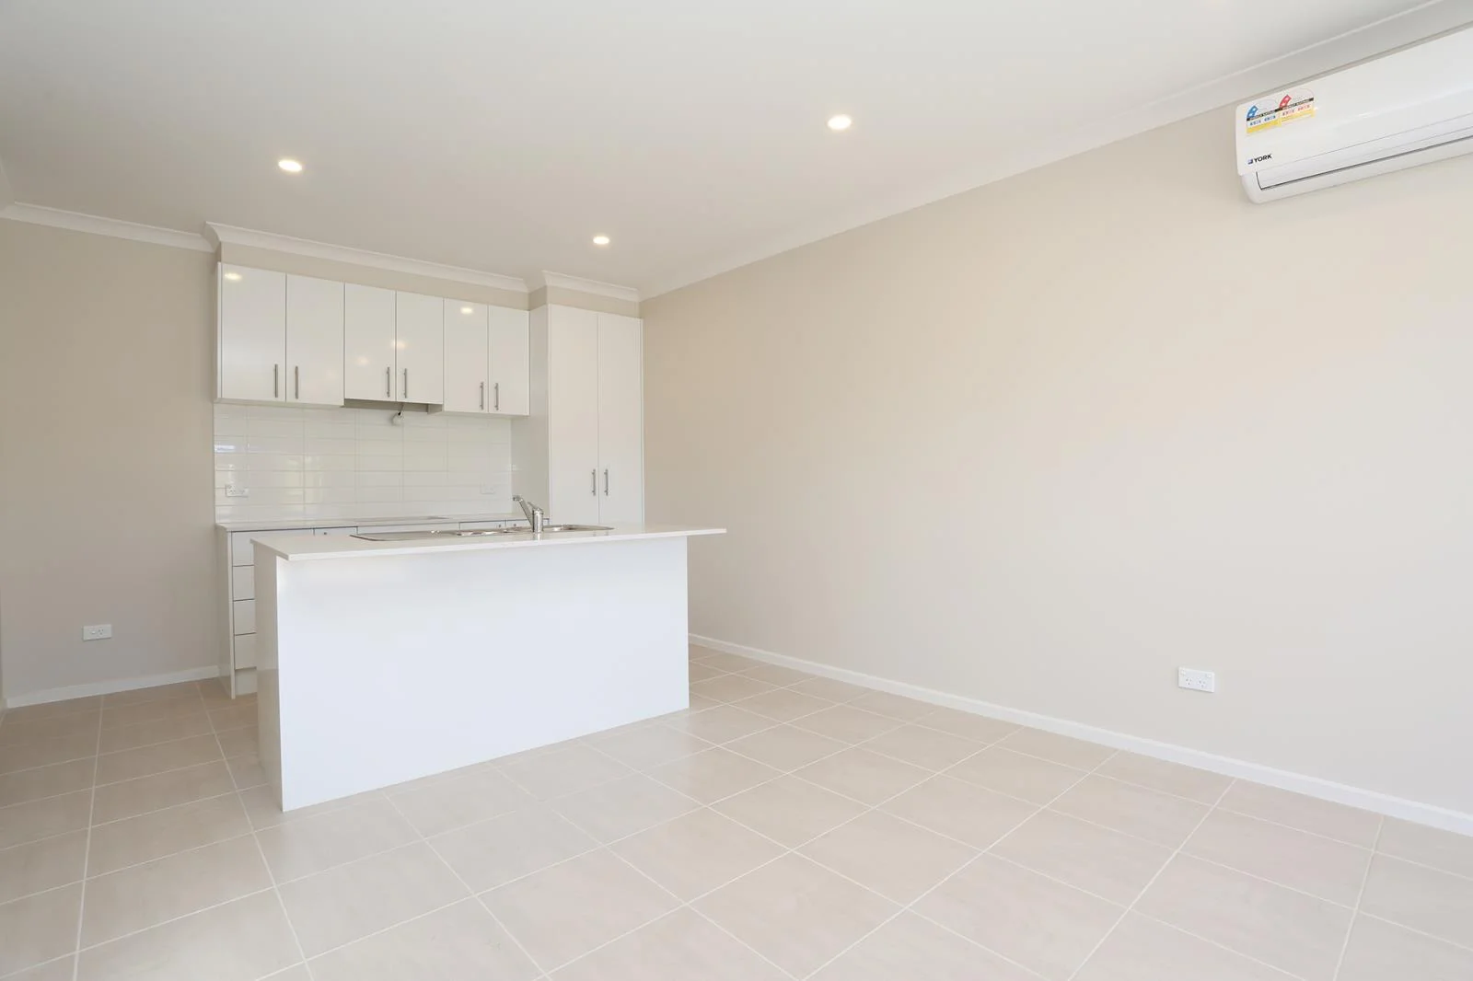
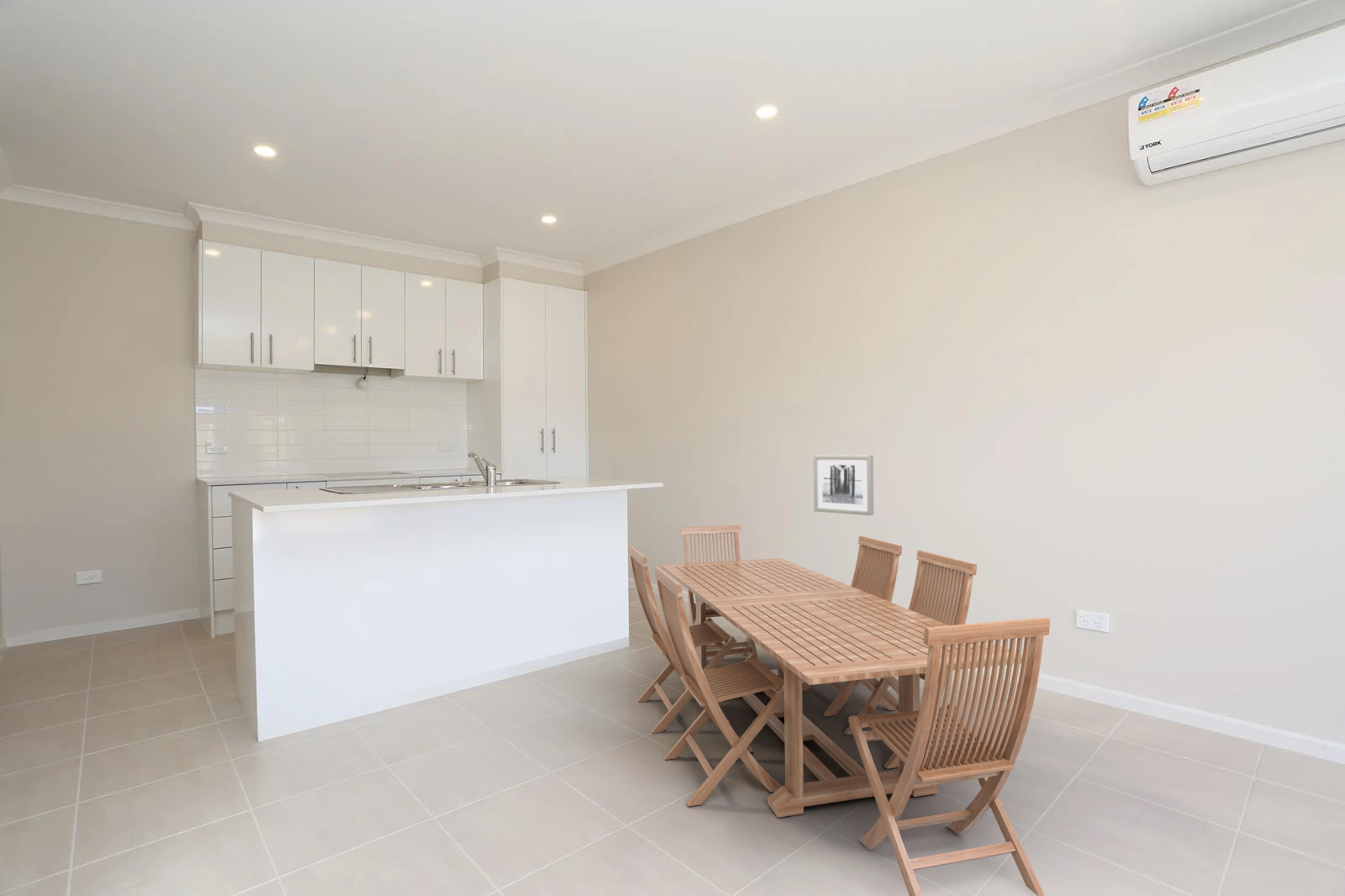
+ dining set [627,524,1051,896]
+ wall art [813,455,874,516]
